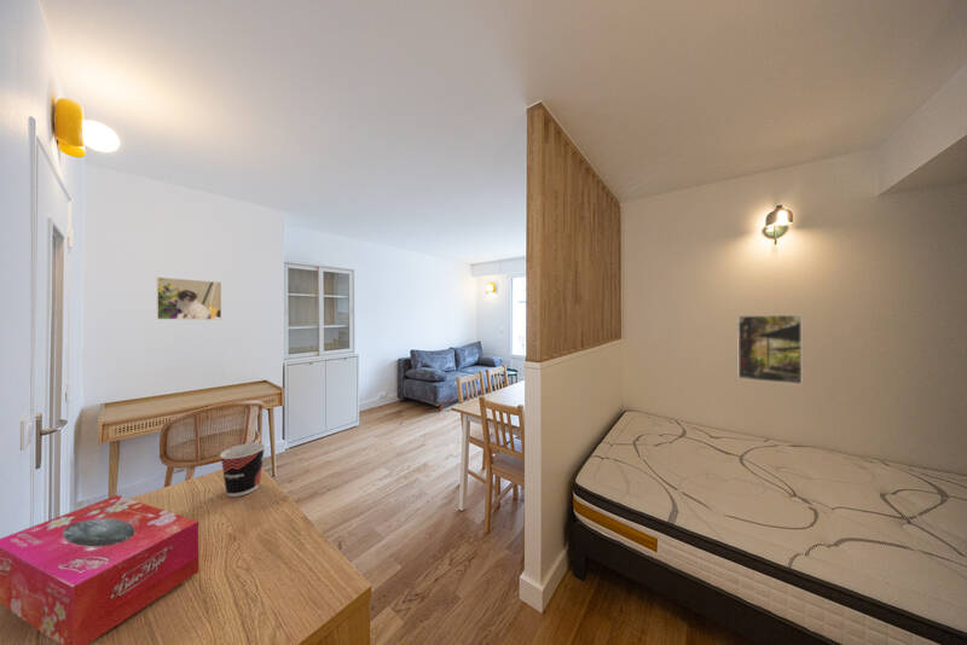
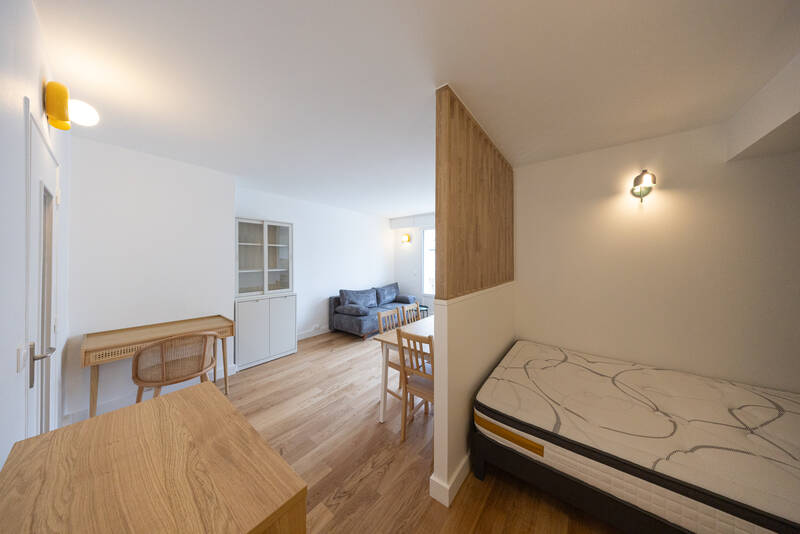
- cup [219,442,266,498]
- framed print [156,277,222,321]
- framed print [736,314,804,385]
- tissue box [0,494,199,645]
